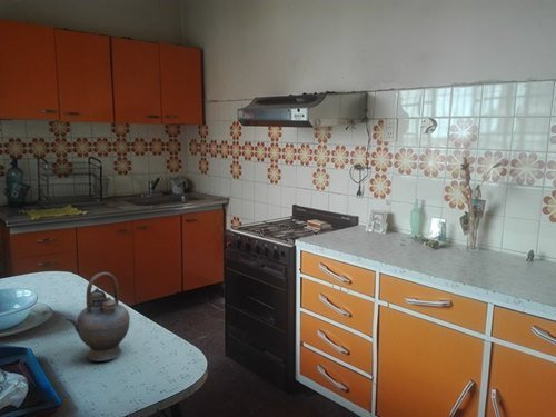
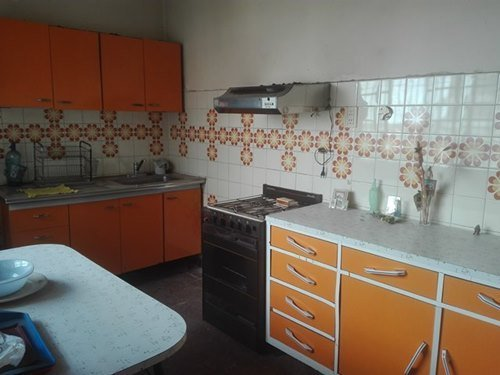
- teapot [64,271,131,363]
